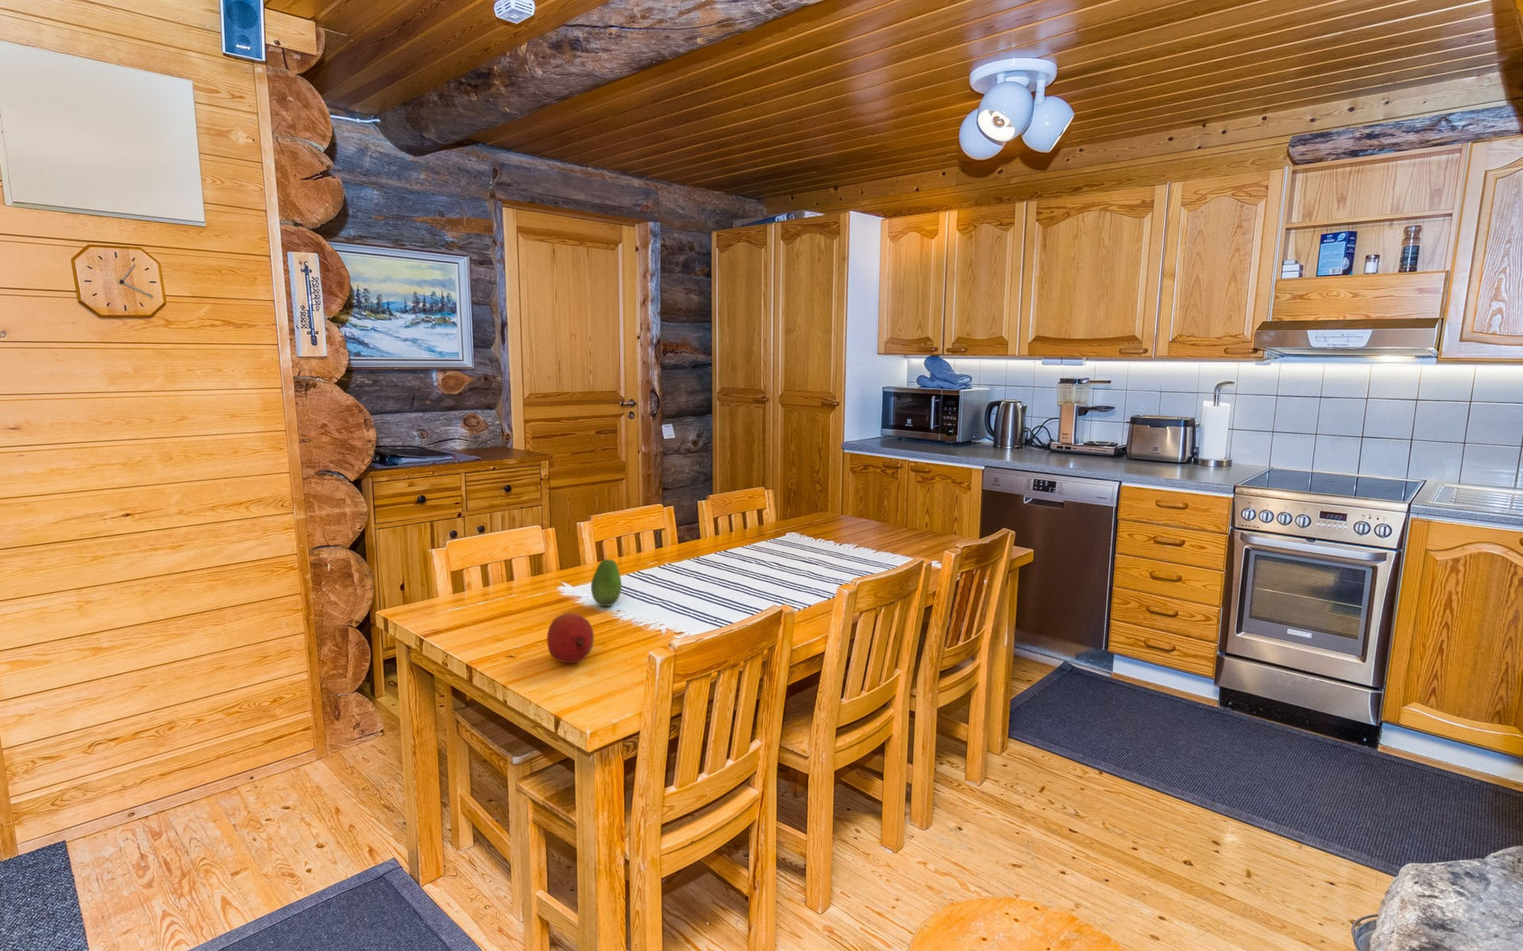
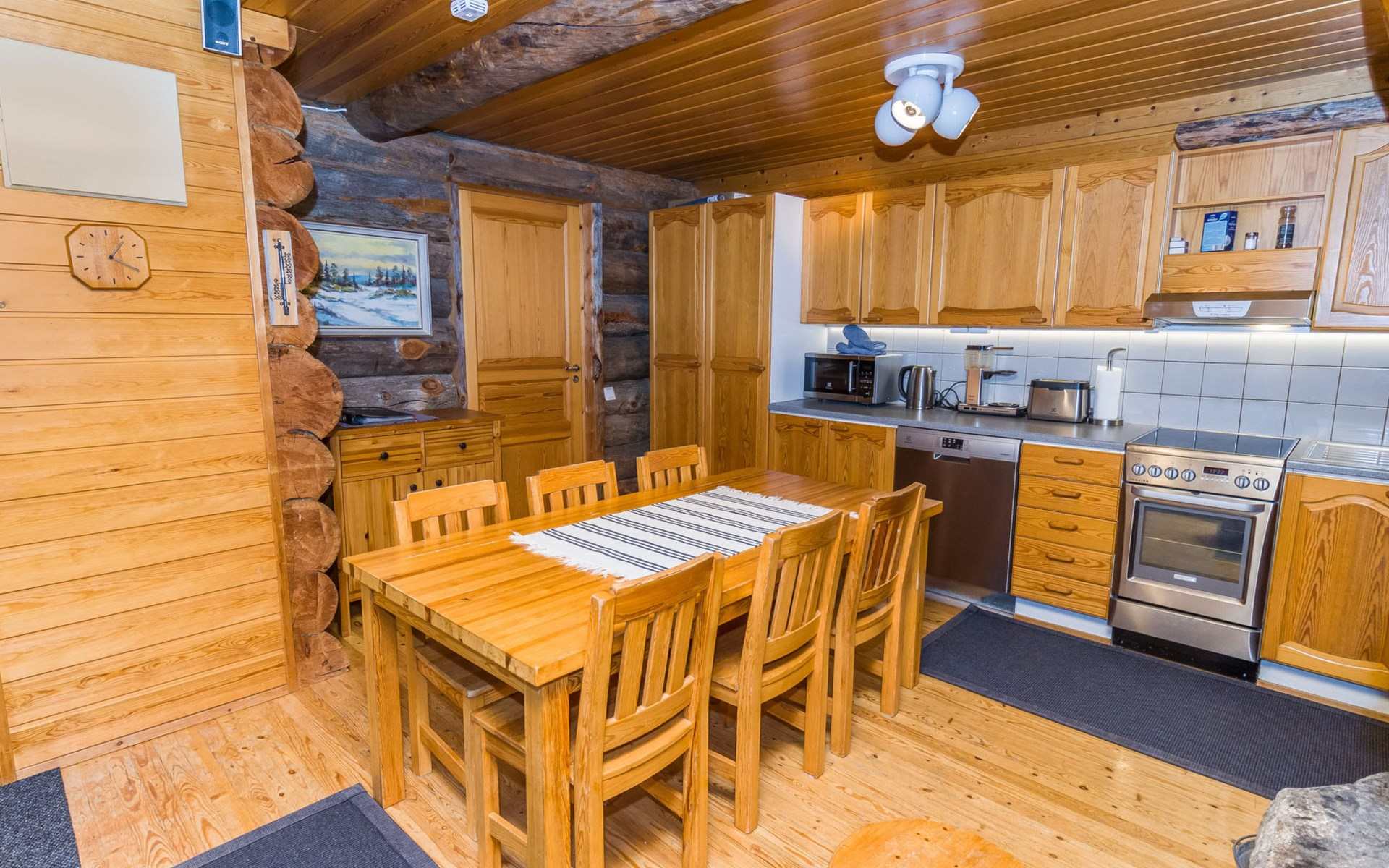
- fruit [590,559,623,607]
- fruit [546,611,595,664]
